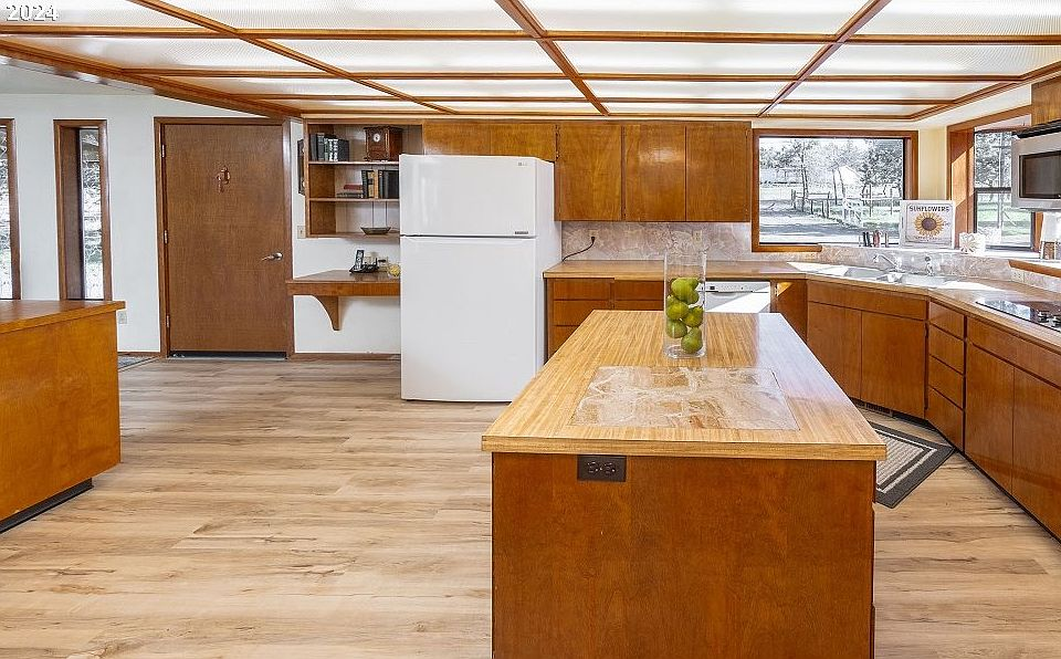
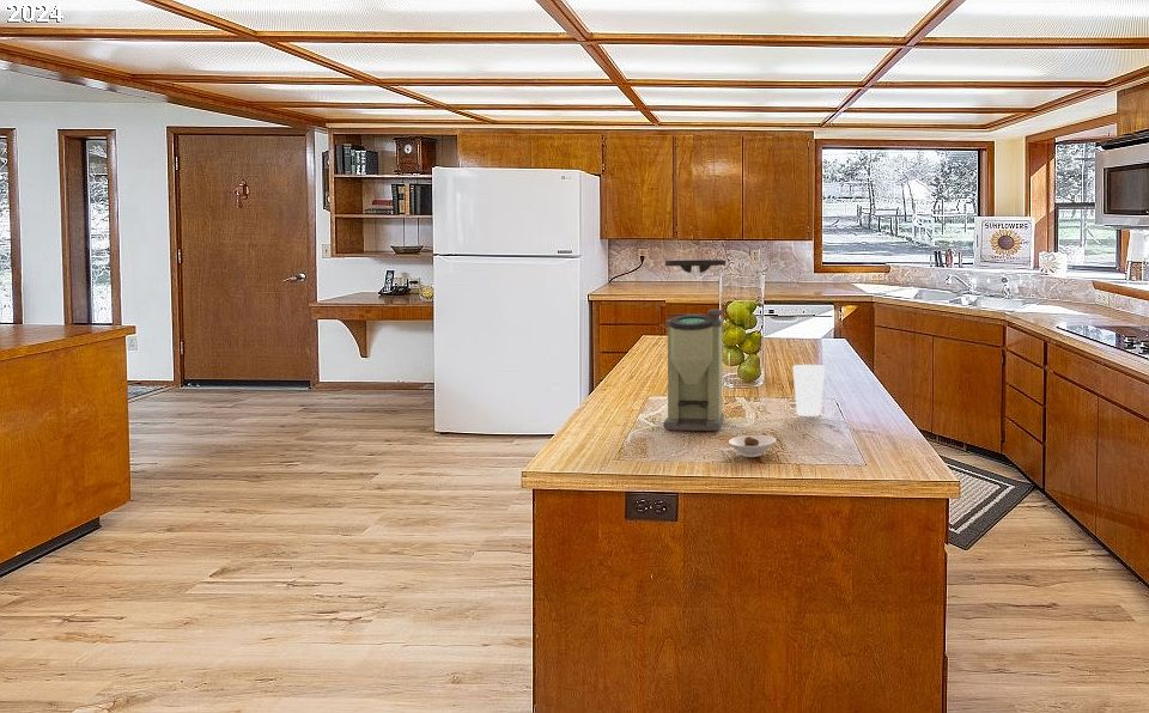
+ saucer [728,434,777,458]
+ cup [791,364,826,418]
+ coffee grinder [663,258,728,432]
